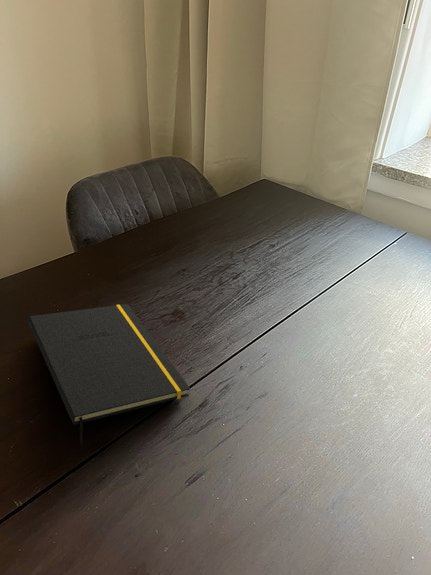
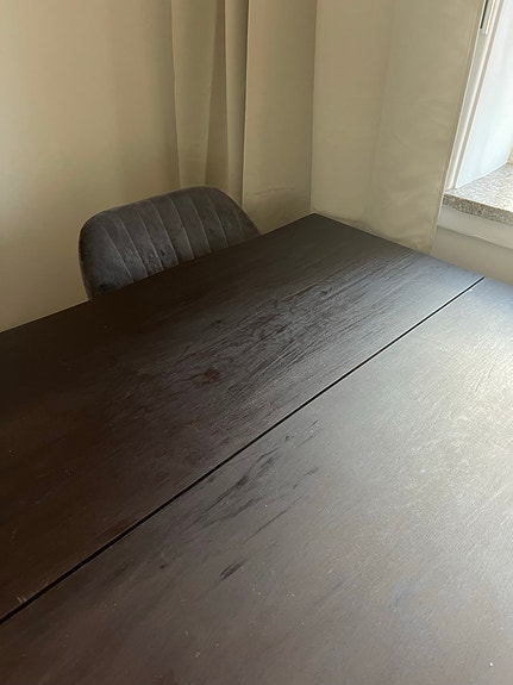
- notepad [27,303,191,446]
